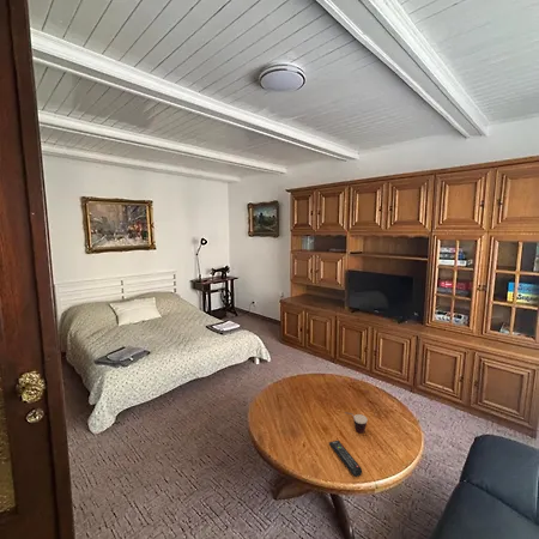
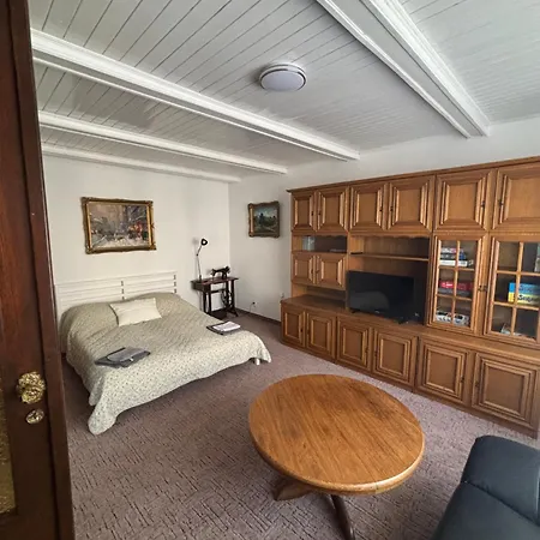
- cup [344,411,369,435]
- remote control [328,440,363,478]
